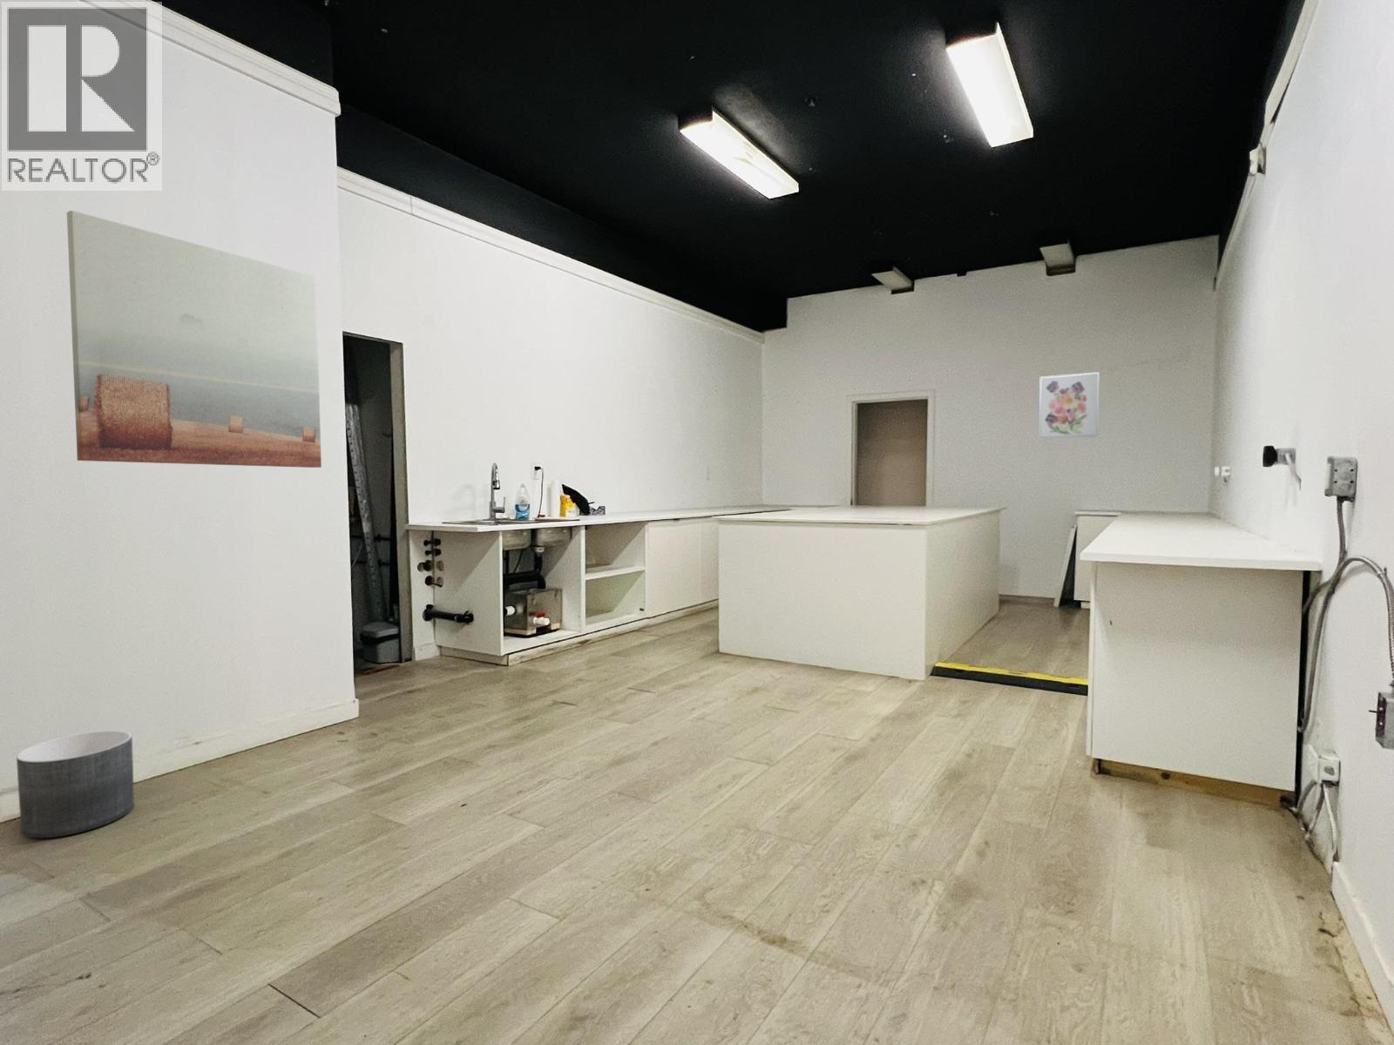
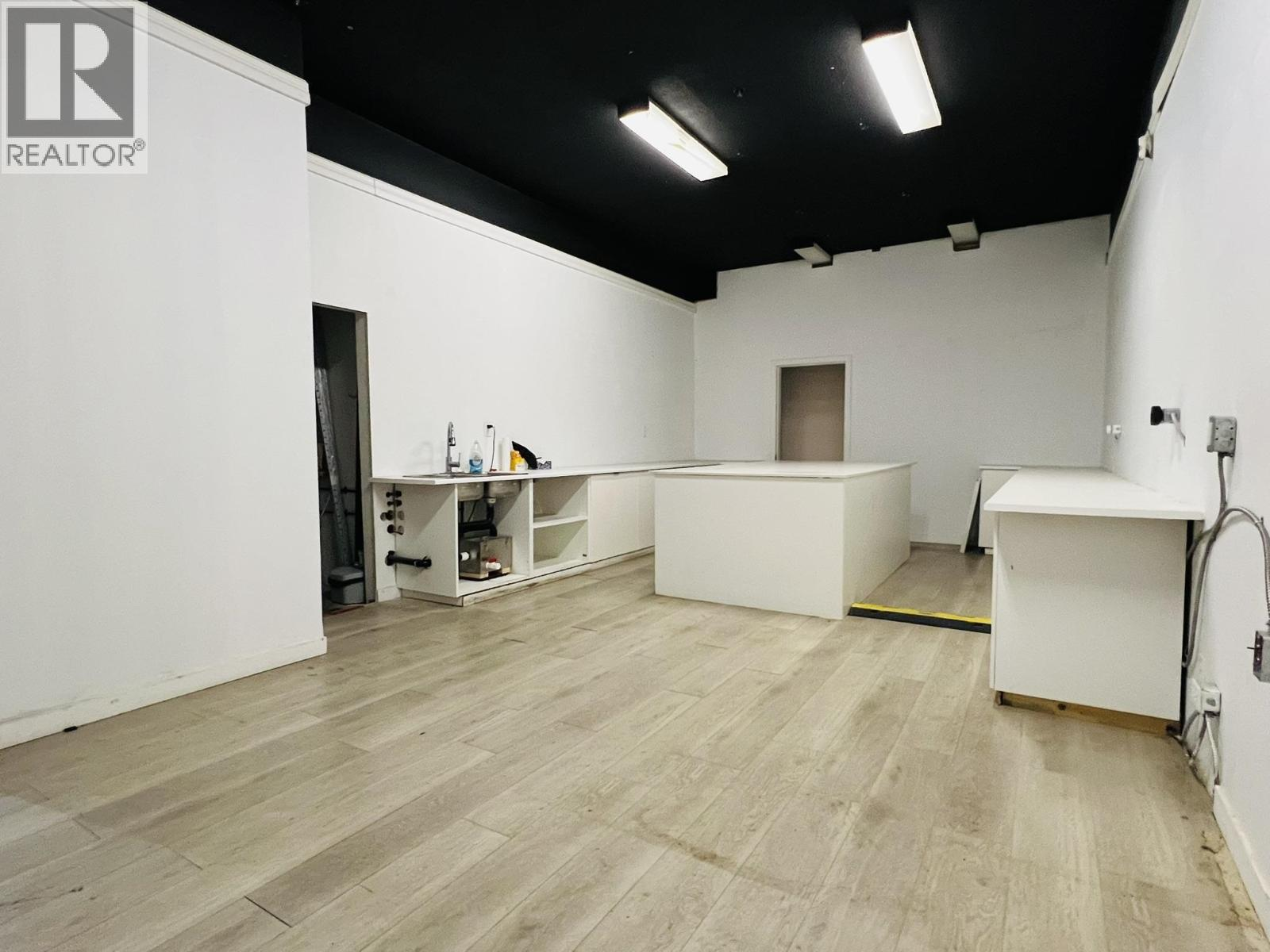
- planter [15,730,135,839]
- wall art [1037,371,1101,440]
- wall art [66,210,323,469]
